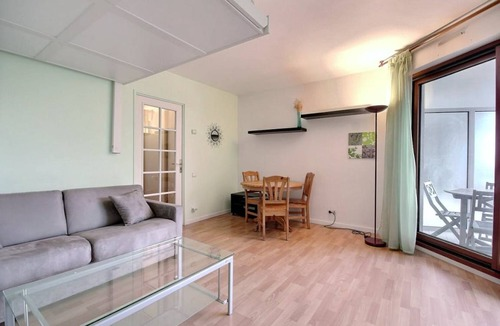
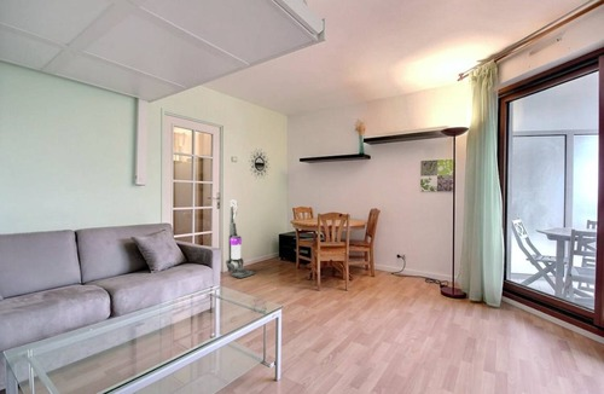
+ vacuum cleaner [225,198,256,279]
